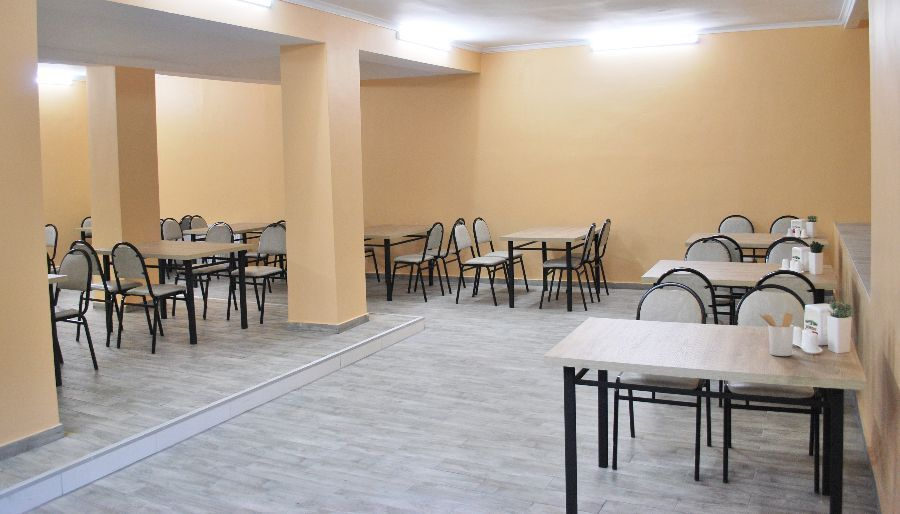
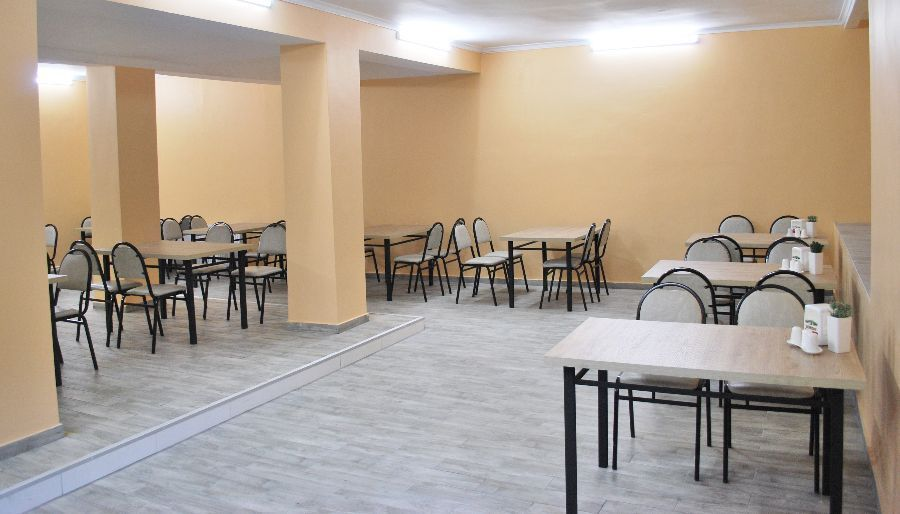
- utensil holder [758,312,795,357]
